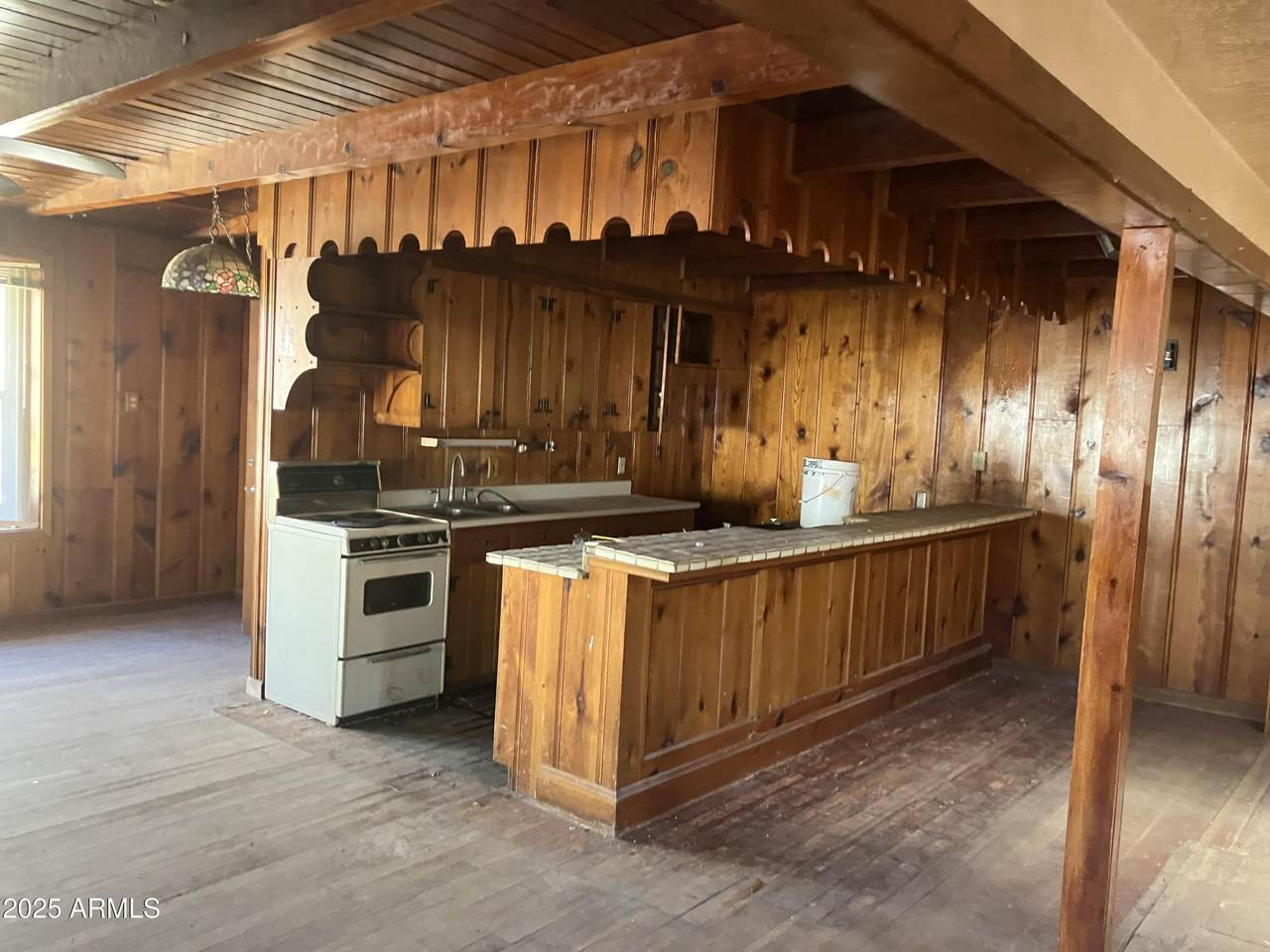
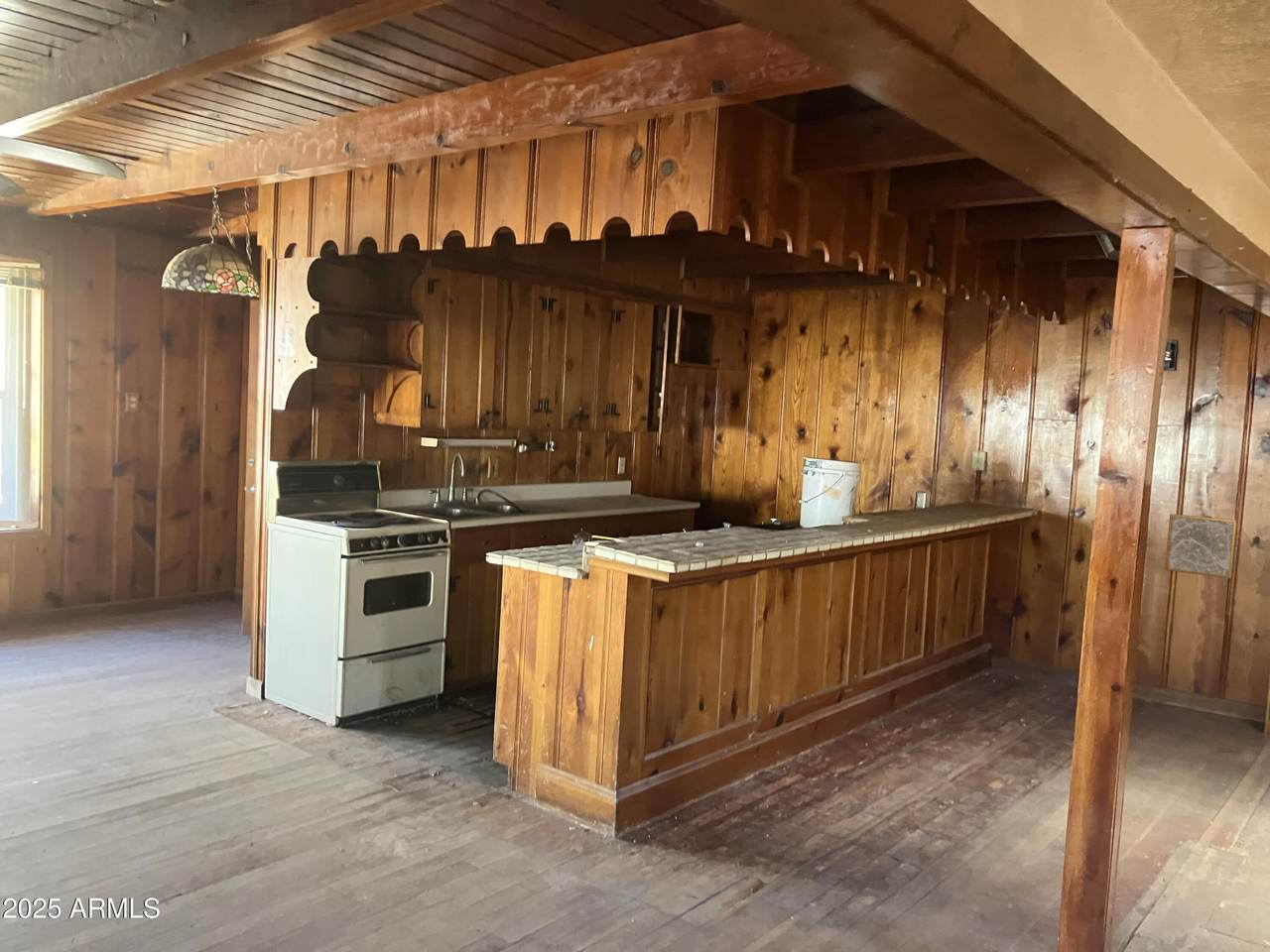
+ wall art [1164,513,1238,579]
